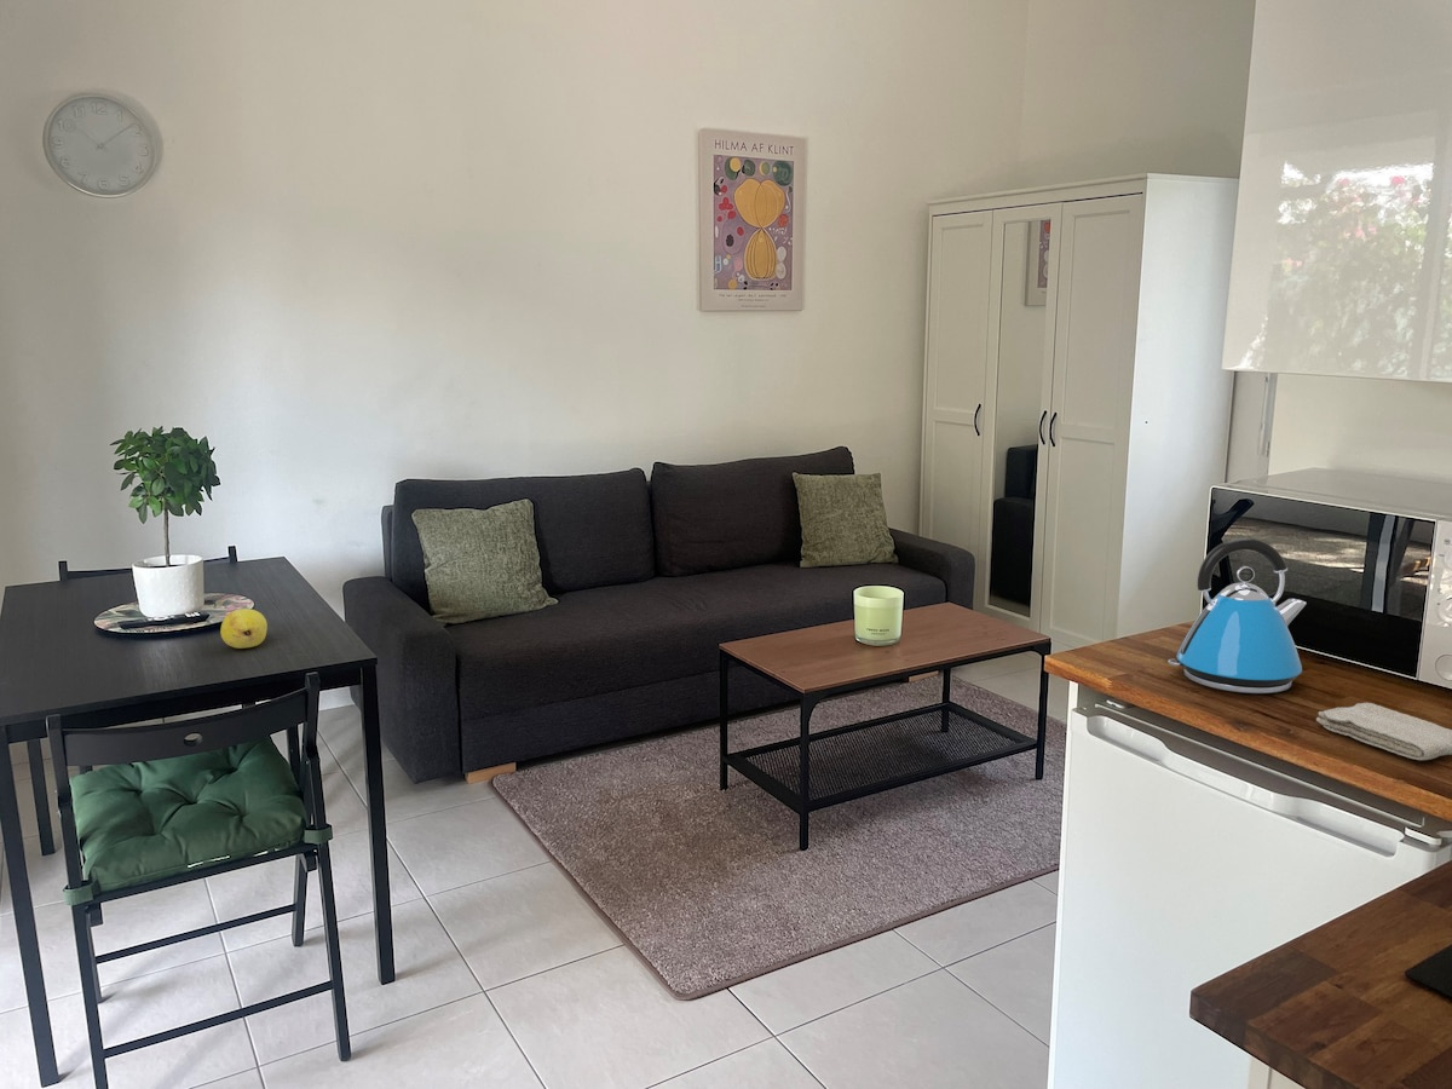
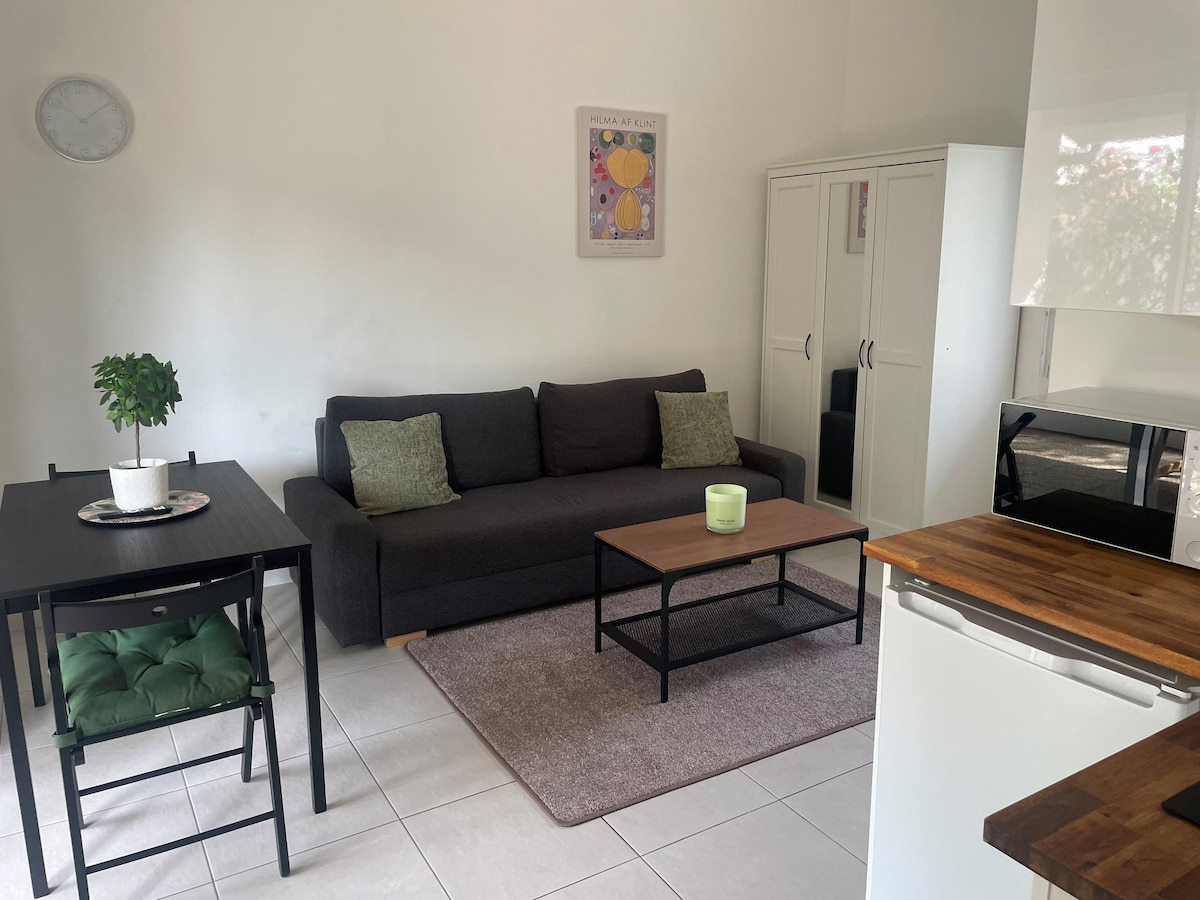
- washcloth [1315,702,1452,761]
- kettle [1166,536,1308,695]
- fruit [219,607,269,650]
